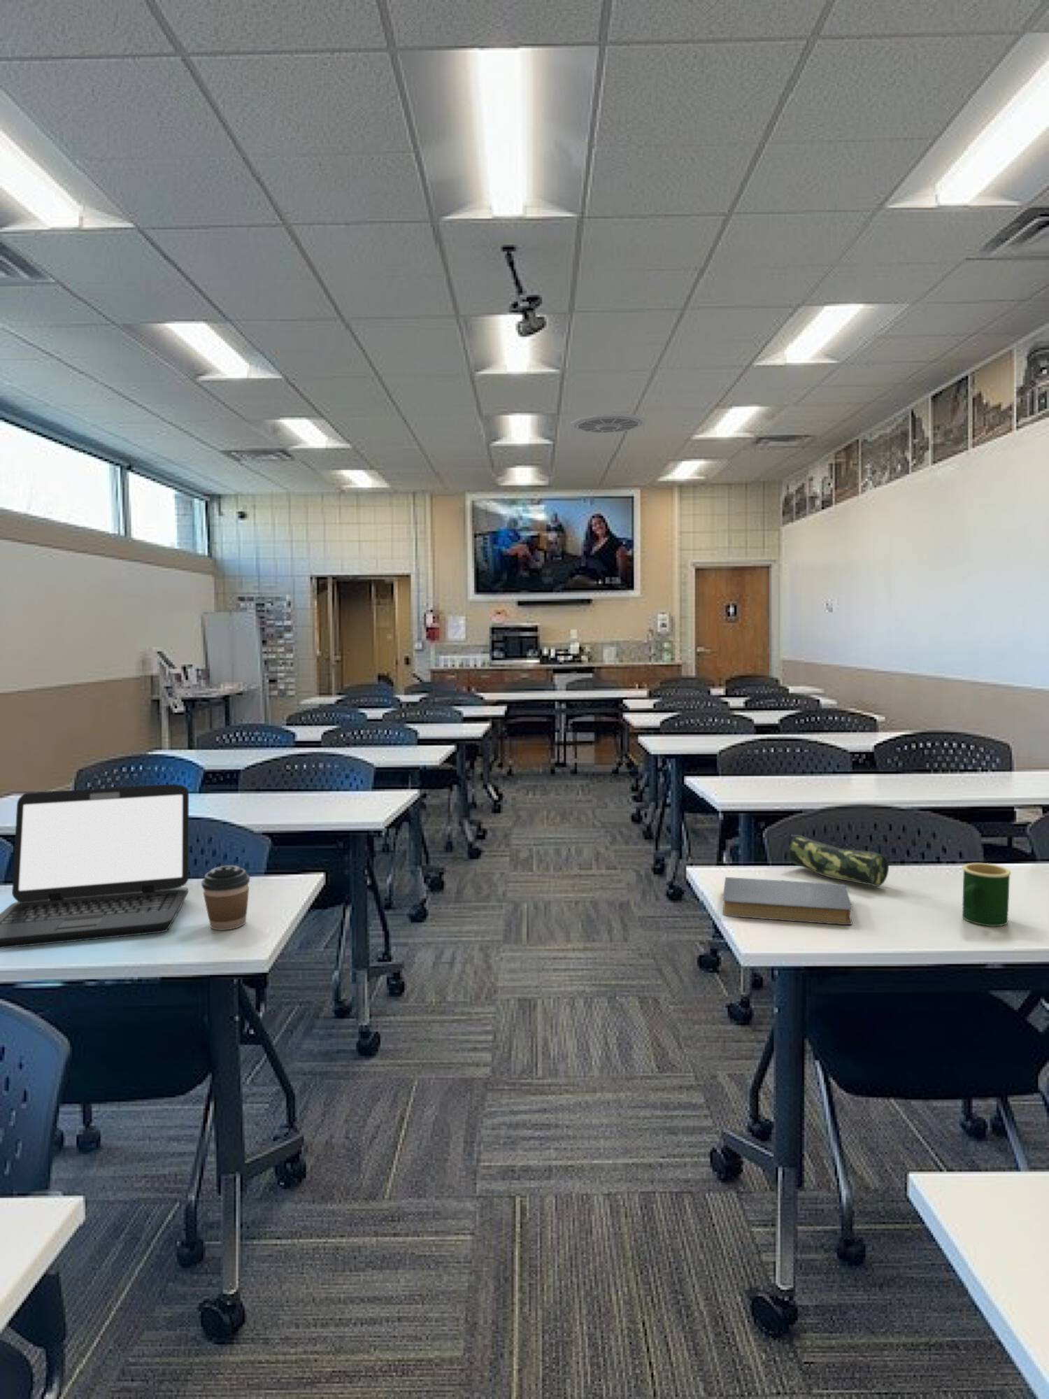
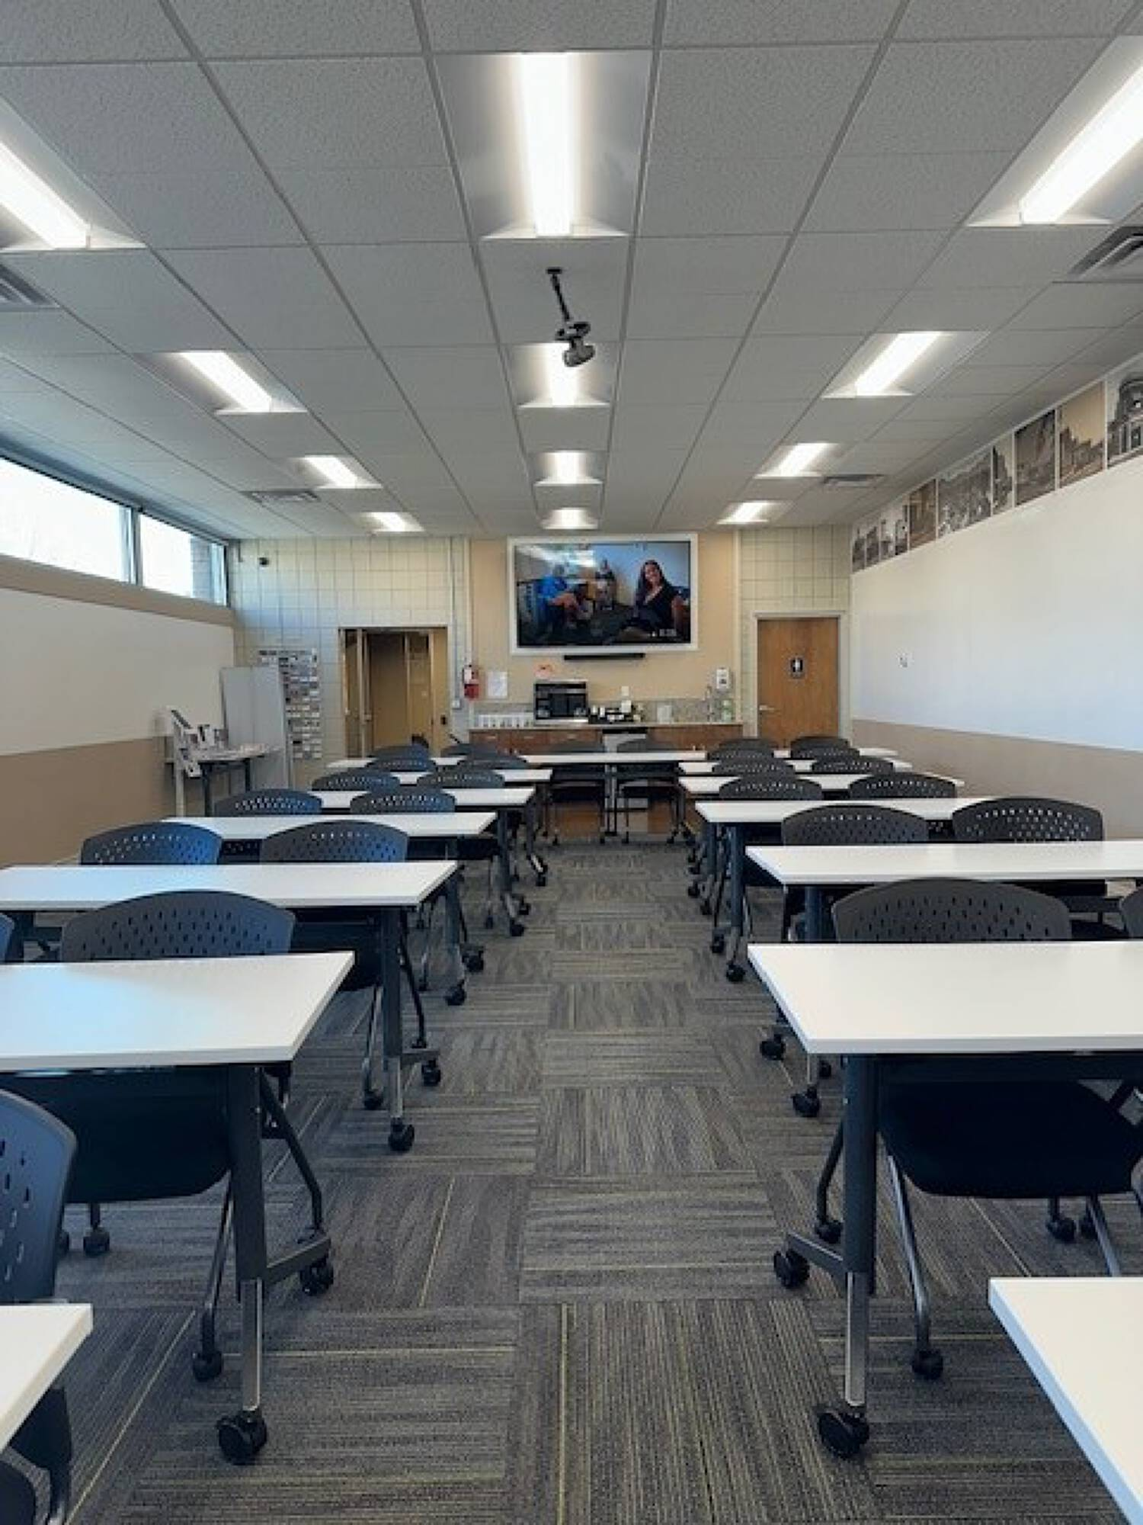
- mug [962,863,1012,926]
- laptop [0,783,190,950]
- ceiling vent [570,413,647,434]
- book [722,877,853,925]
- coffee cup [201,865,250,931]
- pencil case [788,835,889,887]
